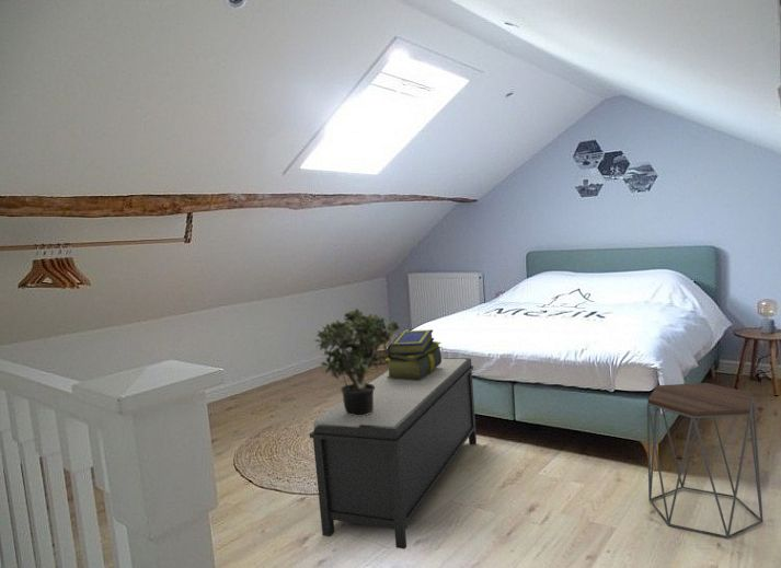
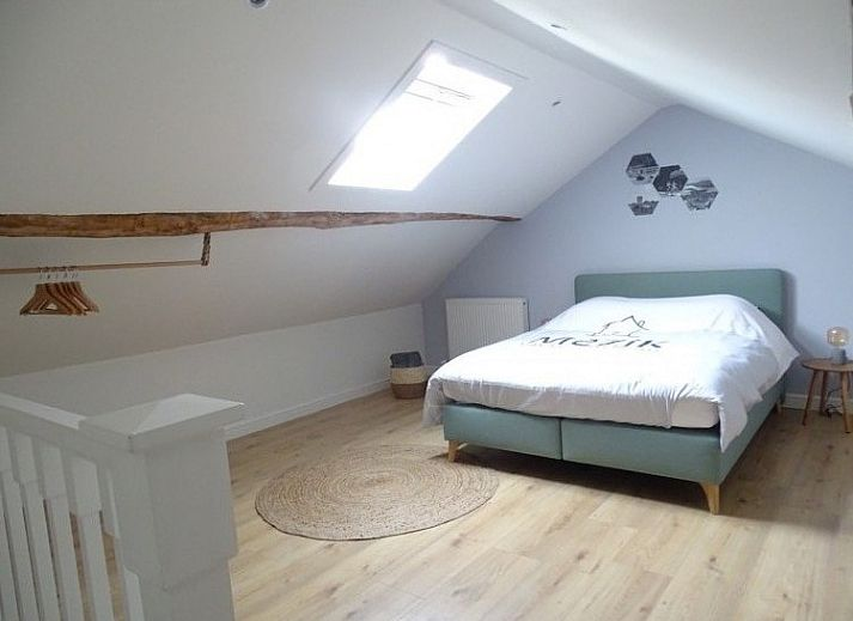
- stack of books [384,328,443,381]
- side table [646,382,765,540]
- potted plant [314,308,401,416]
- bench [309,357,478,550]
